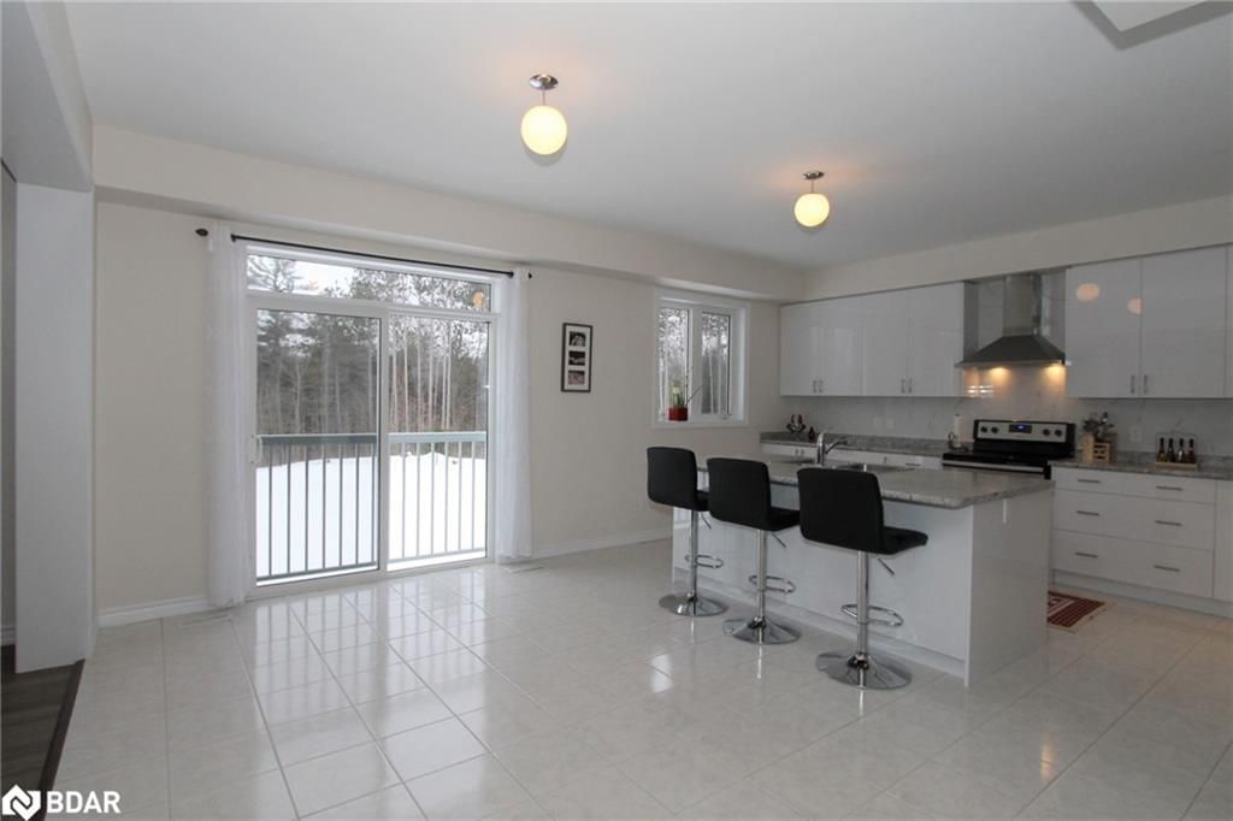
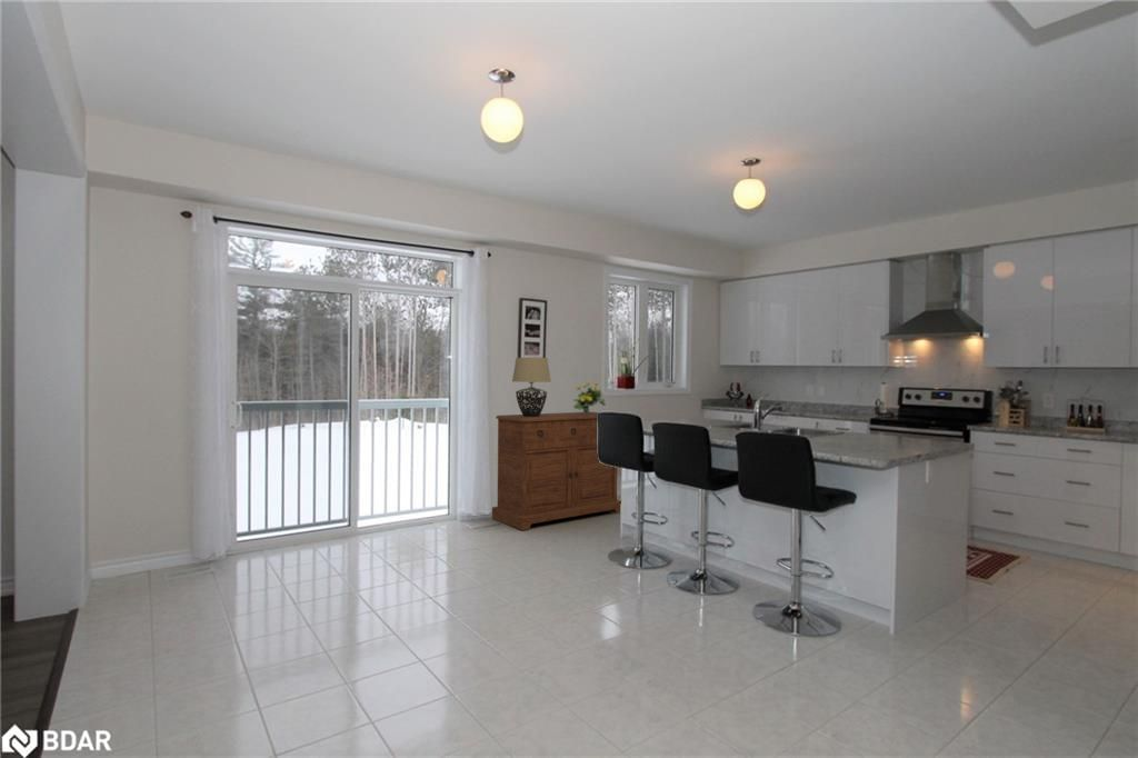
+ flowering plant [572,381,607,413]
+ table lamp [511,357,552,417]
+ sideboard [491,411,622,531]
